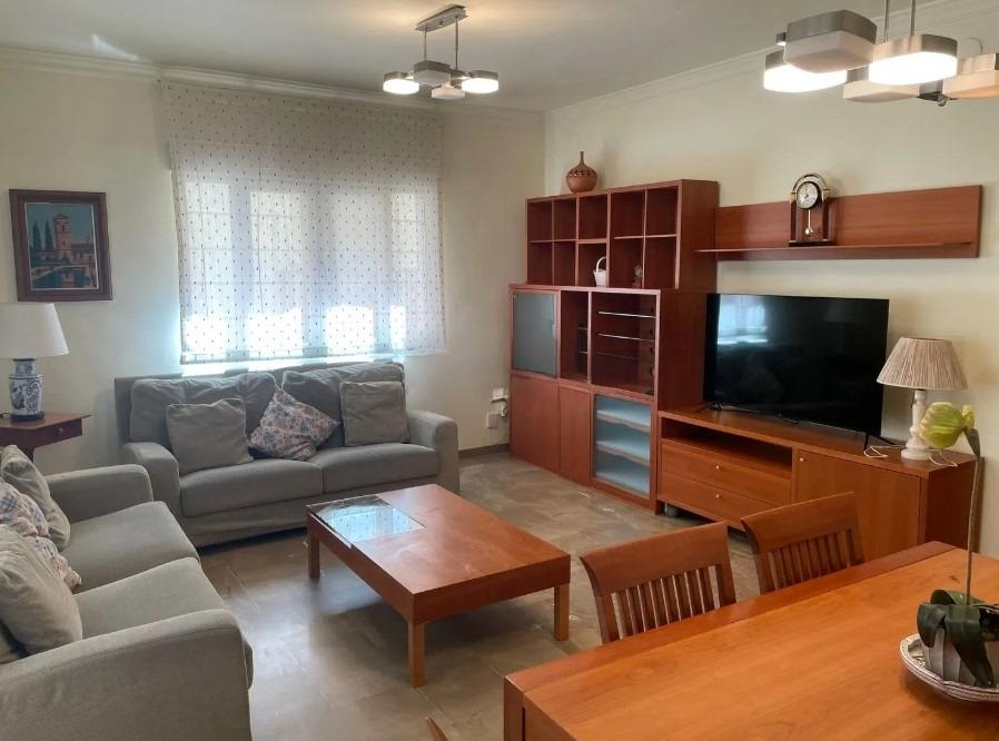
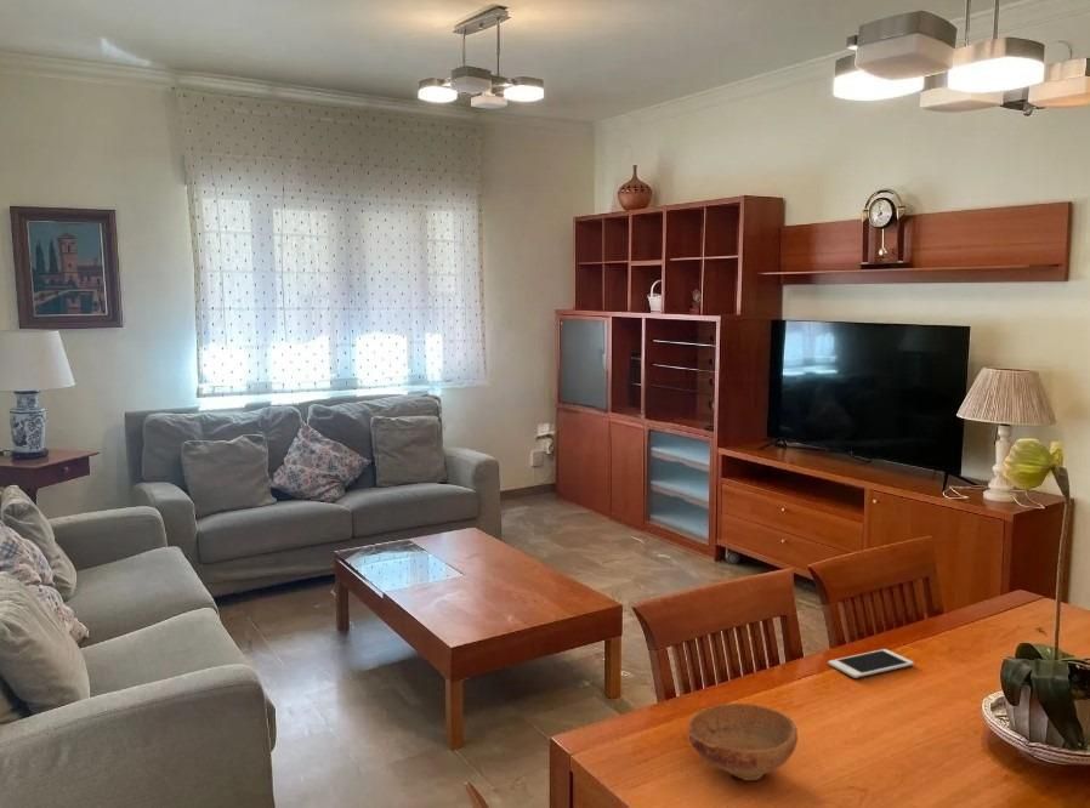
+ bowl [687,702,799,781]
+ cell phone [827,648,915,679]
